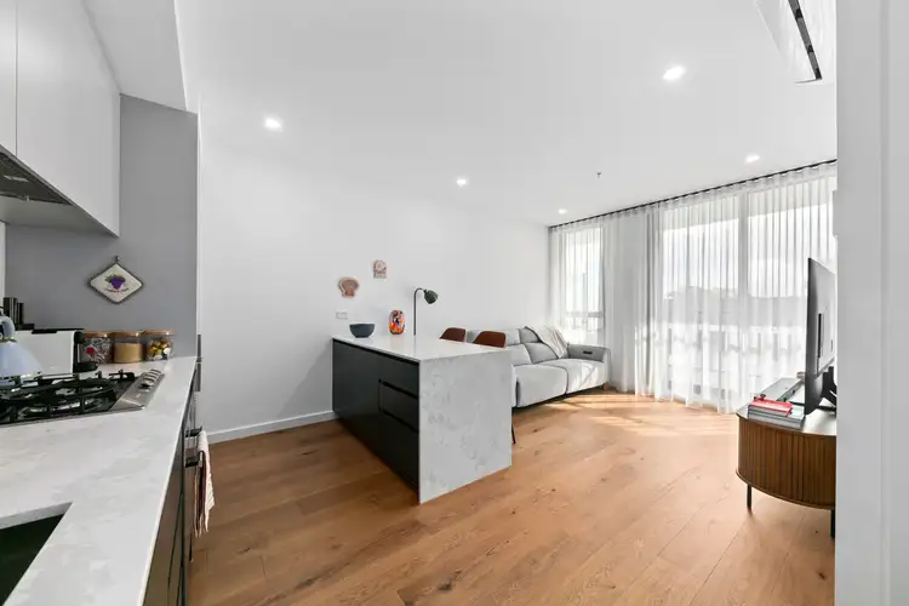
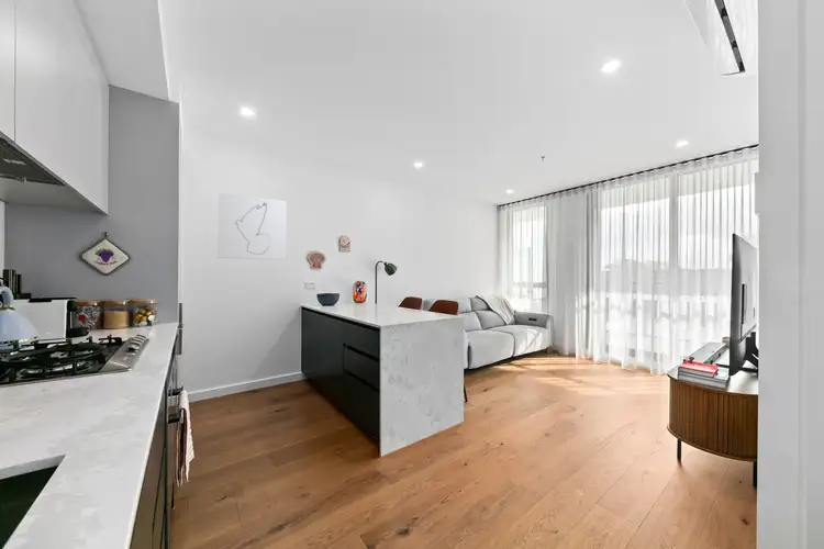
+ wall art [218,192,288,261]
